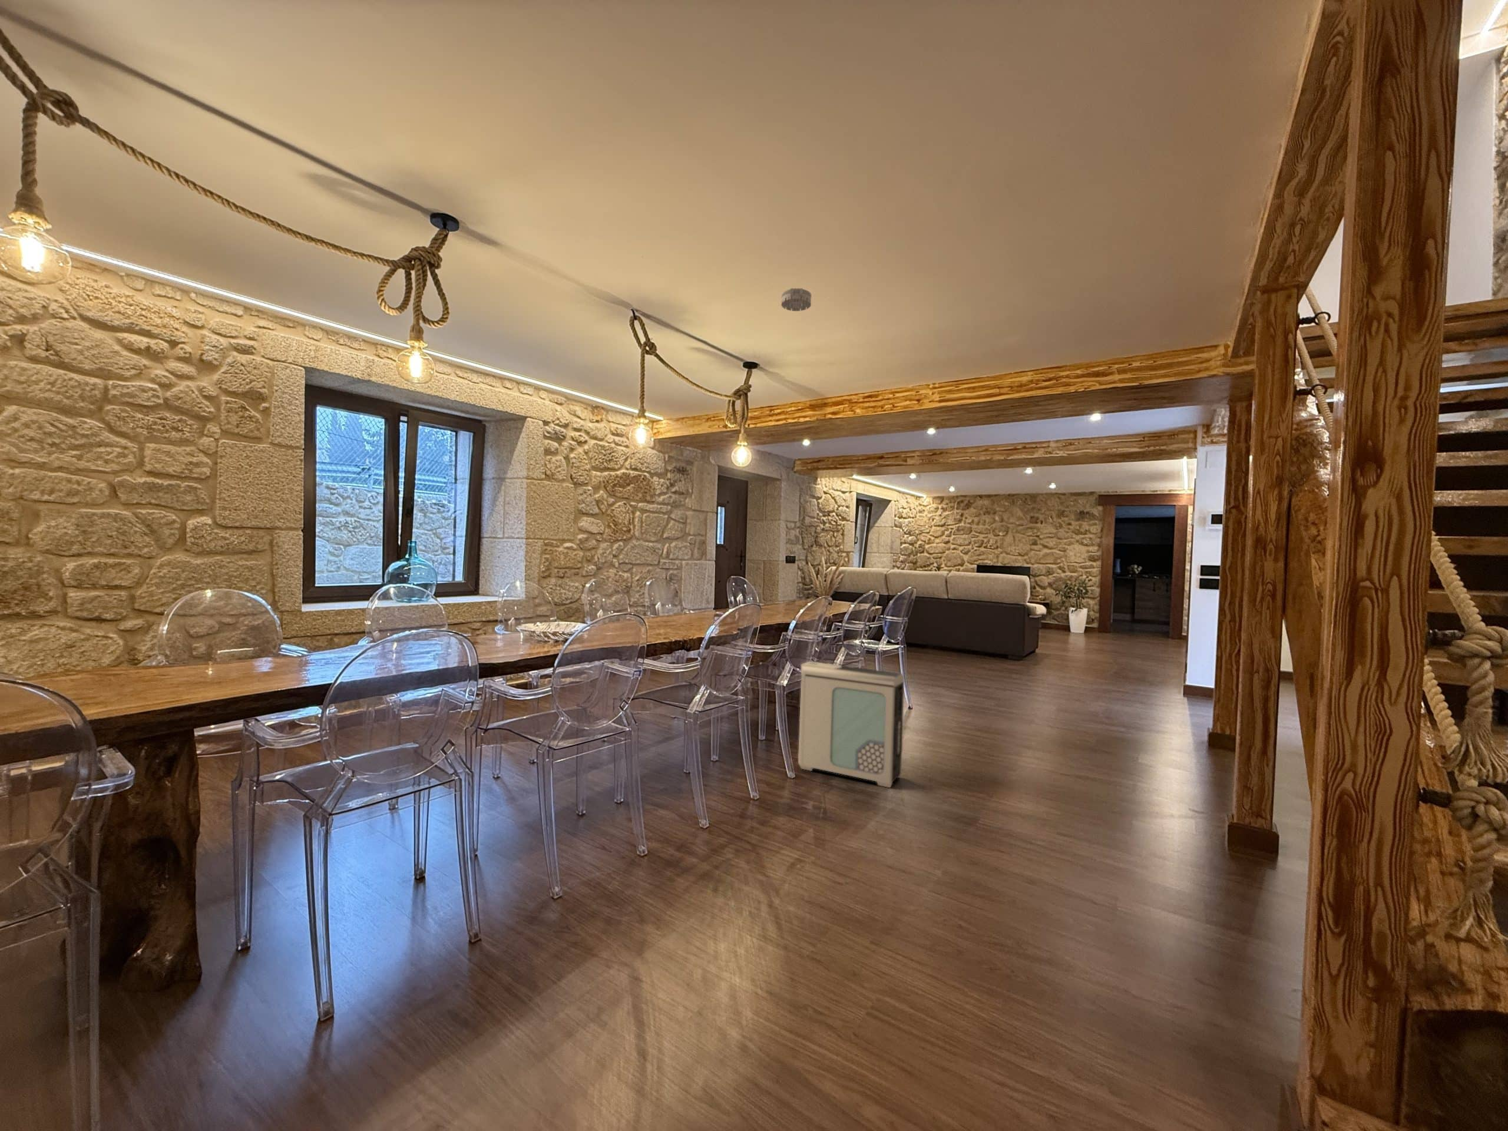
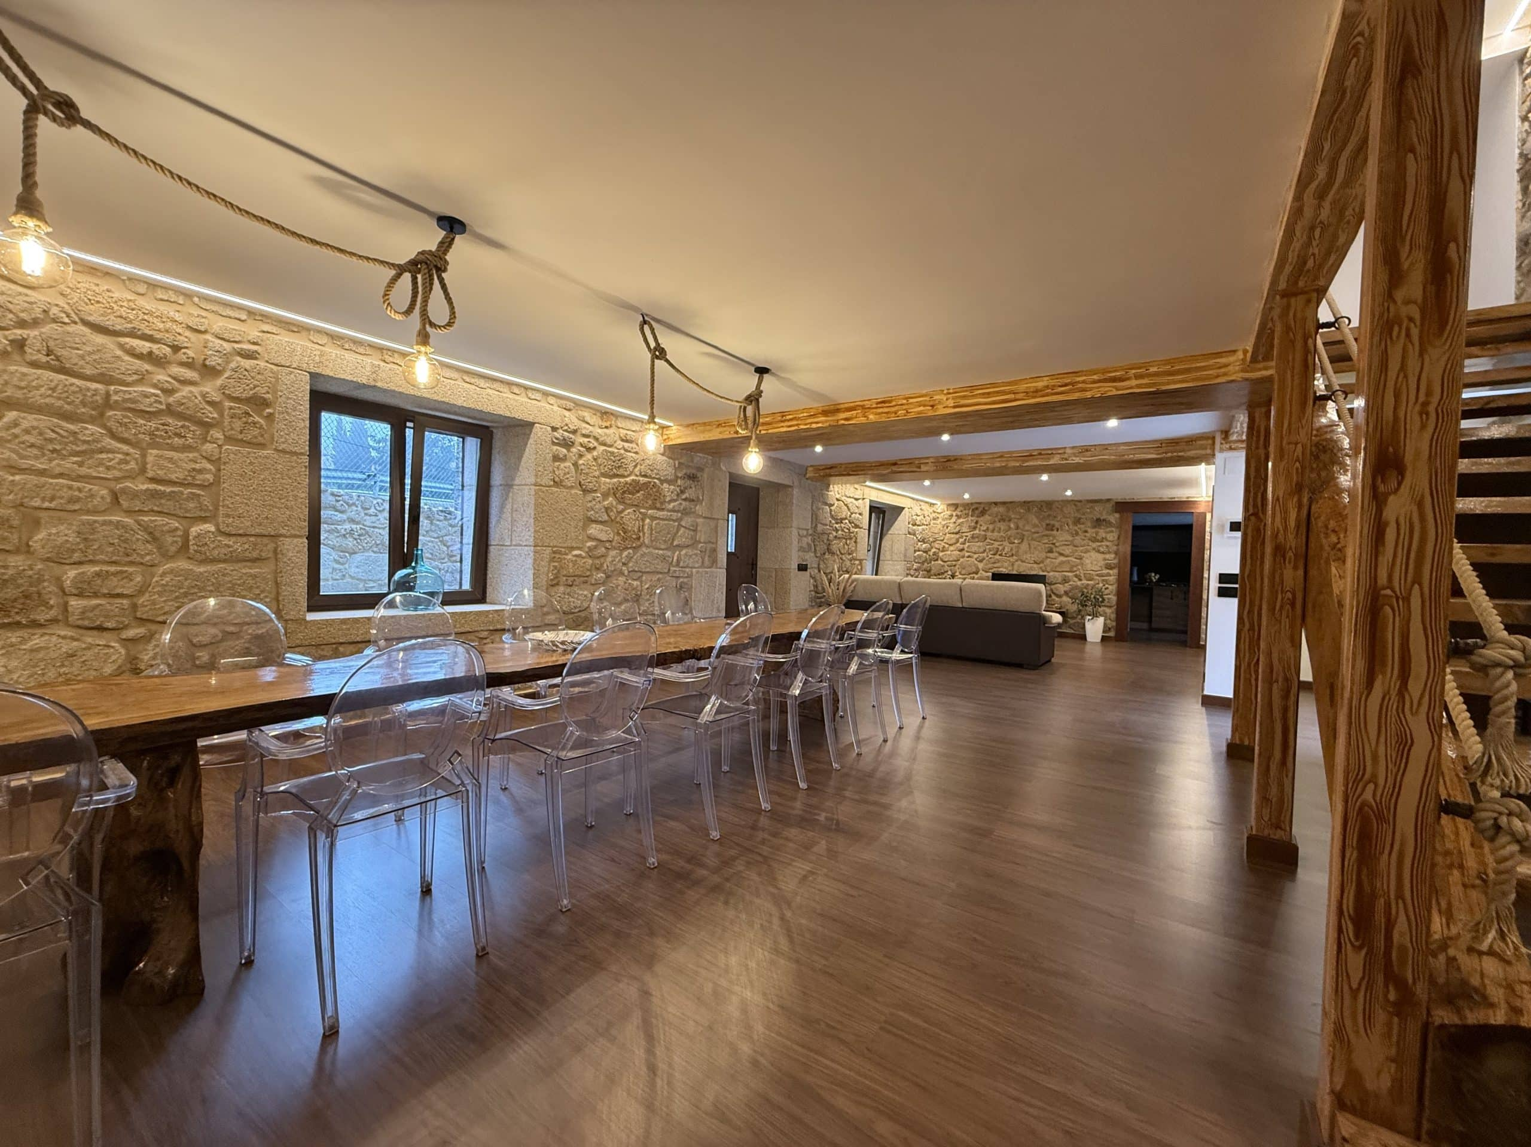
- smoke detector [780,288,812,311]
- air purifier [798,661,905,788]
